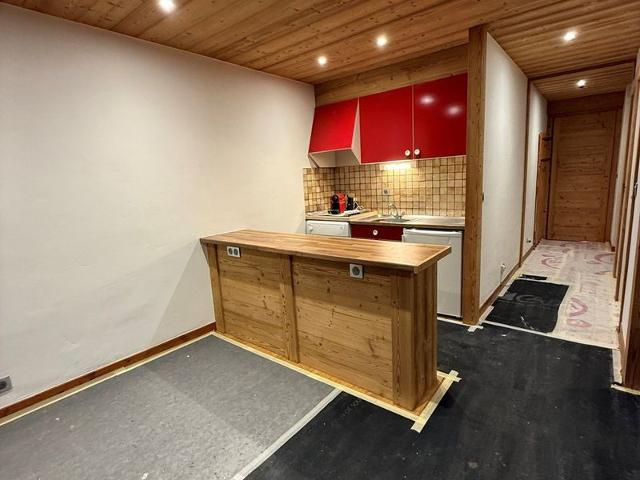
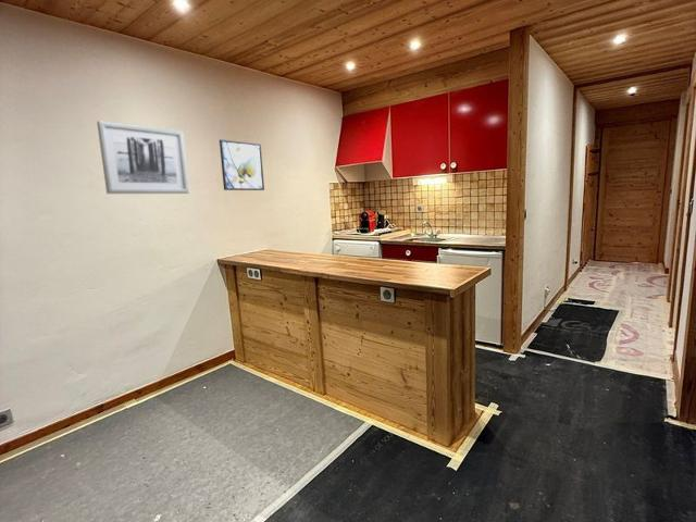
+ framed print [219,138,265,191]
+ wall art [96,120,190,195]
